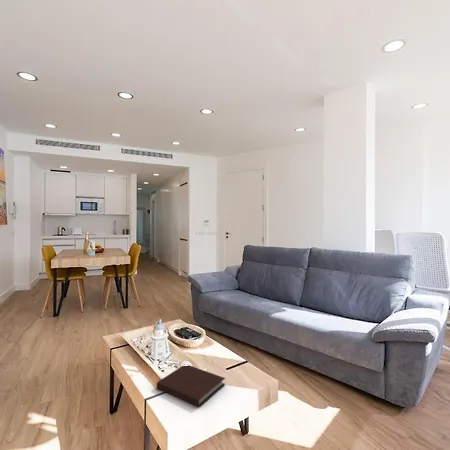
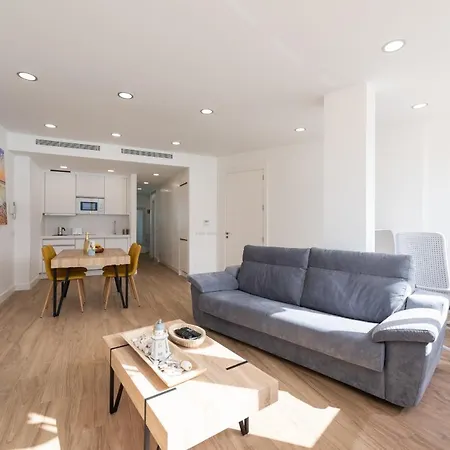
- notebook [156,364,226,408]
